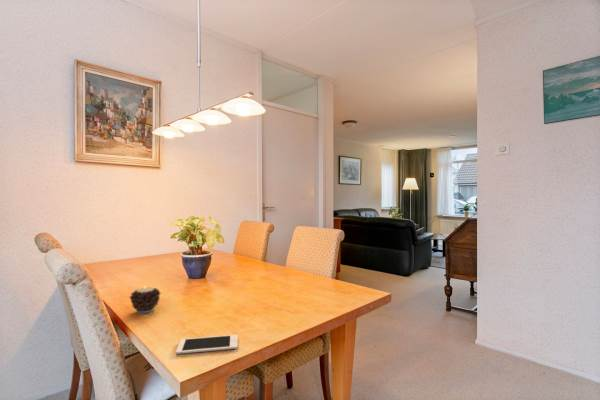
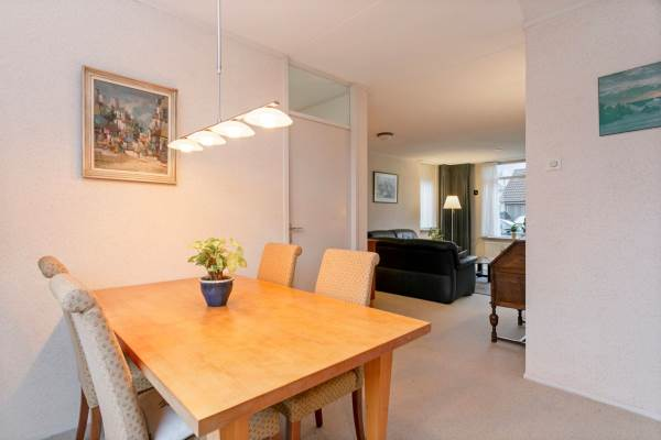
- candle [129,285,162,314]
- cell phone [175,334,239,355]
